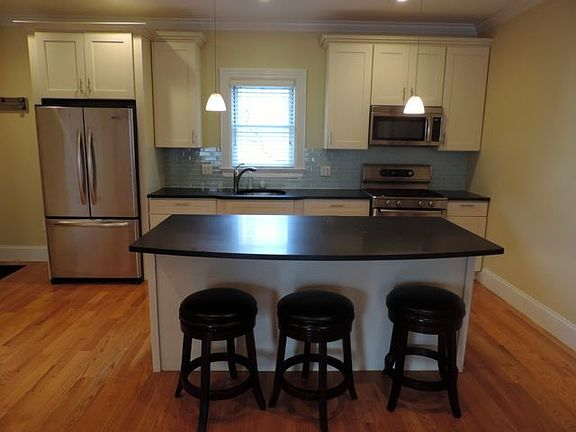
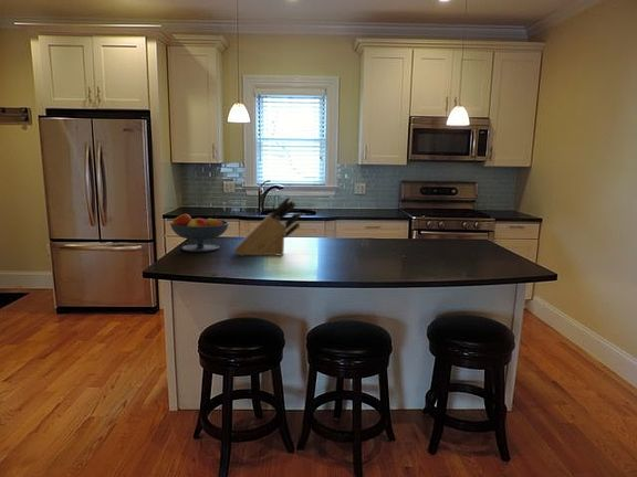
+ fruit bowl [169,213,230,253]
+ knife block [233,195,302,257]
